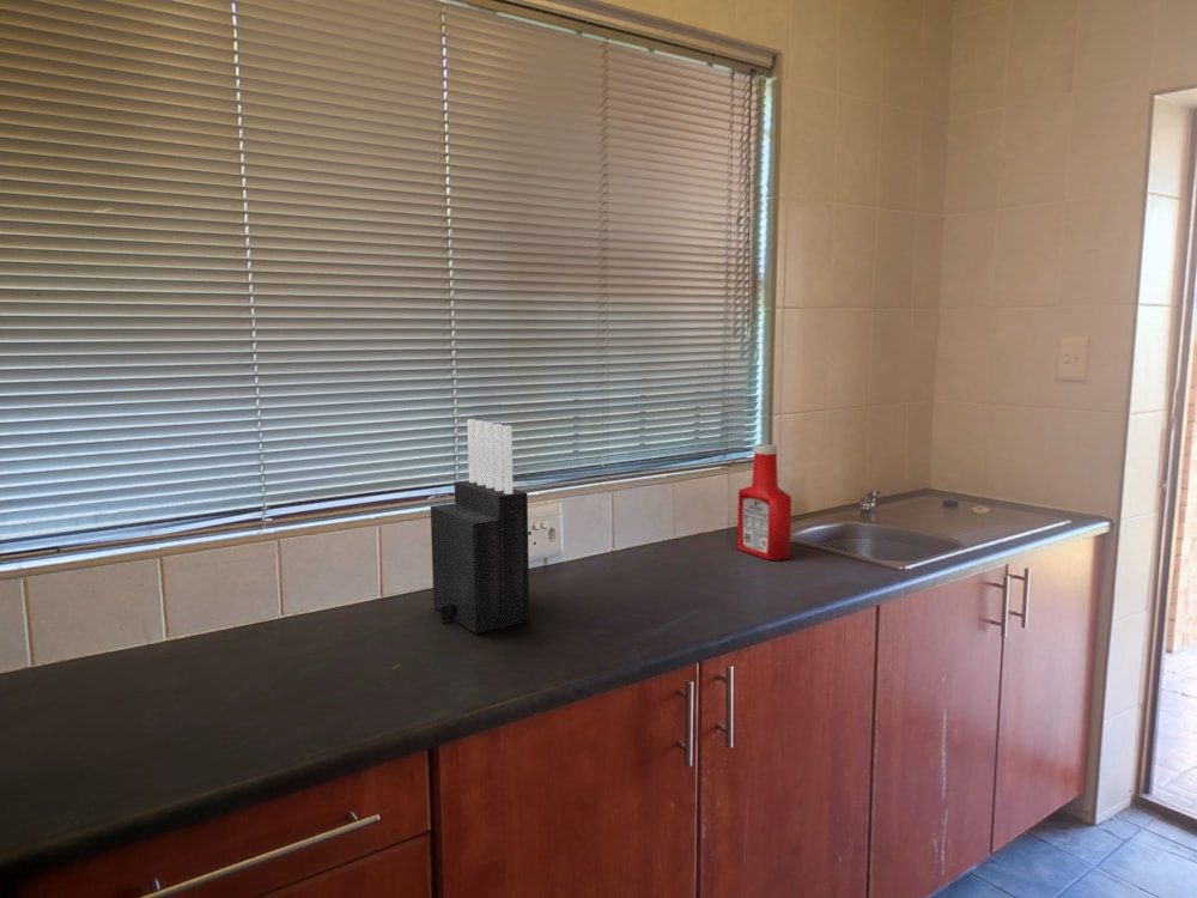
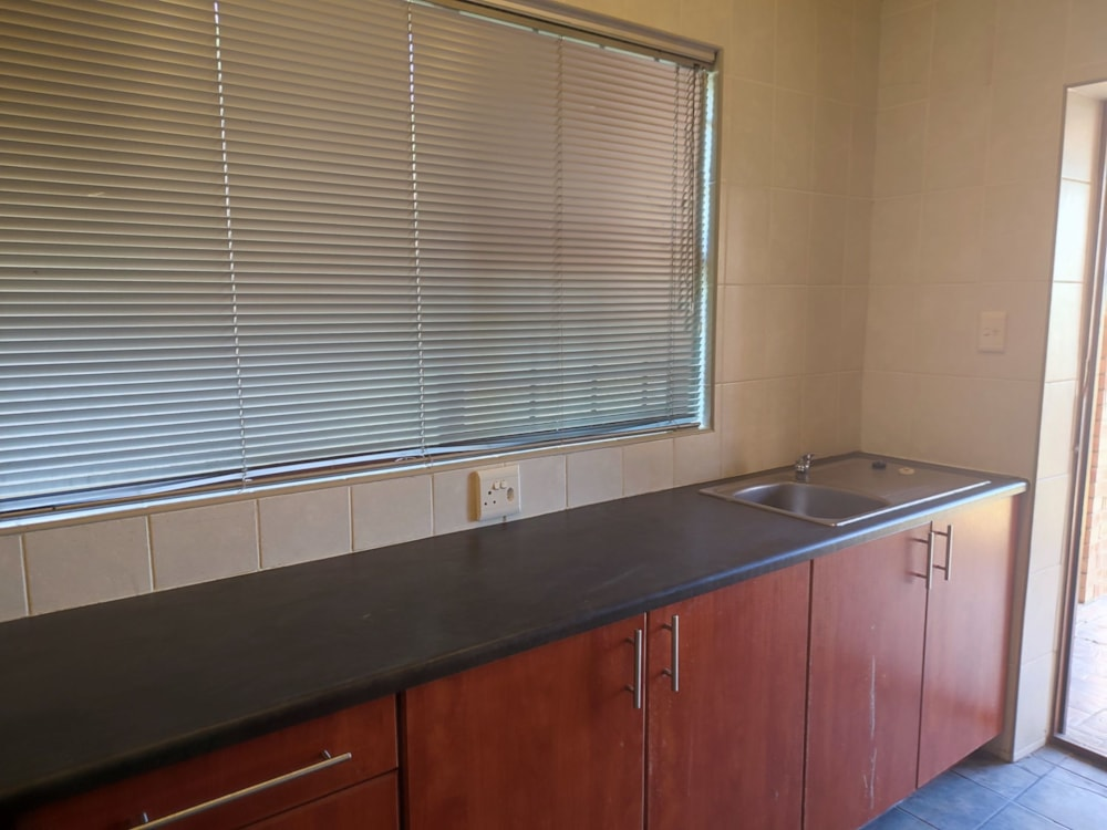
- soap bottle [736,443,792,562]
- knife block [430,418,530,635]
